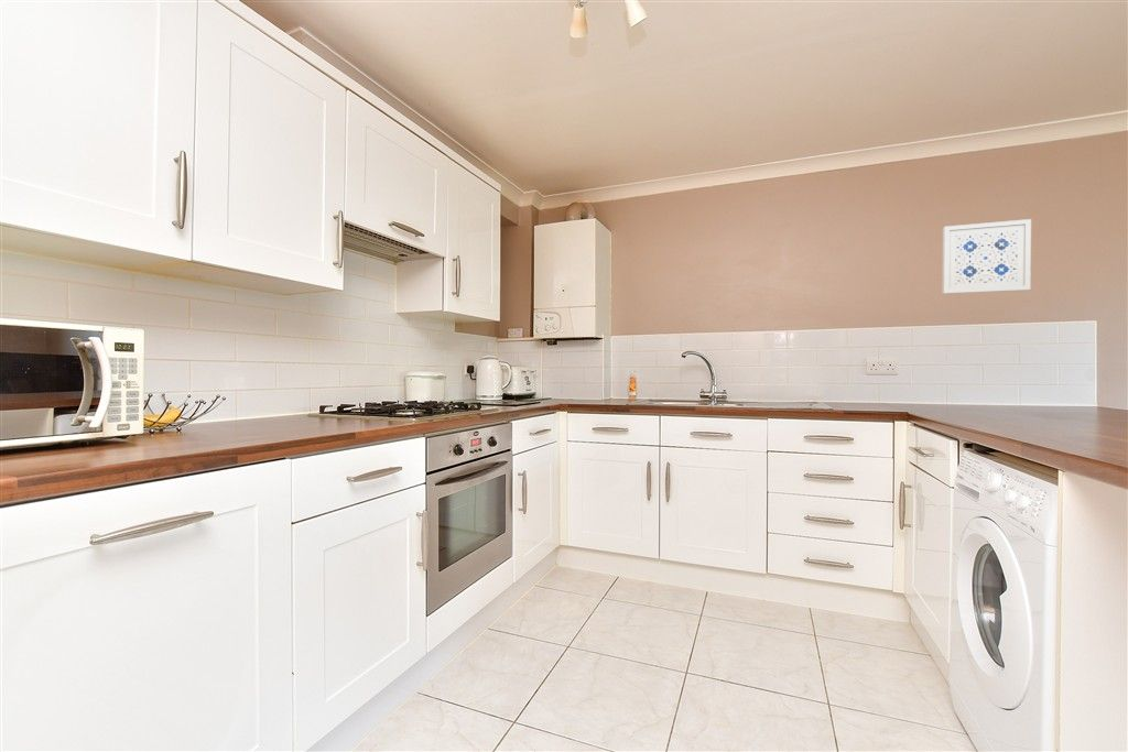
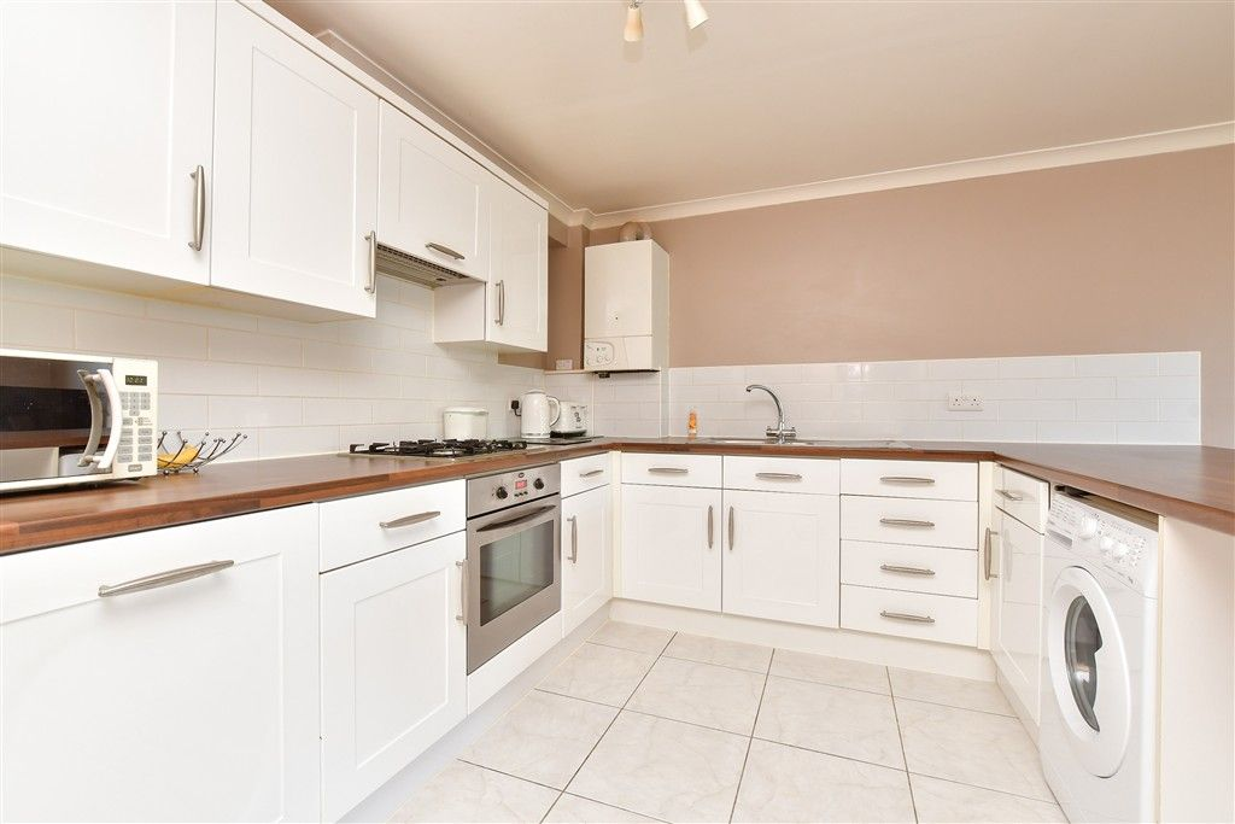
- wall art [941,218,1032,295]
